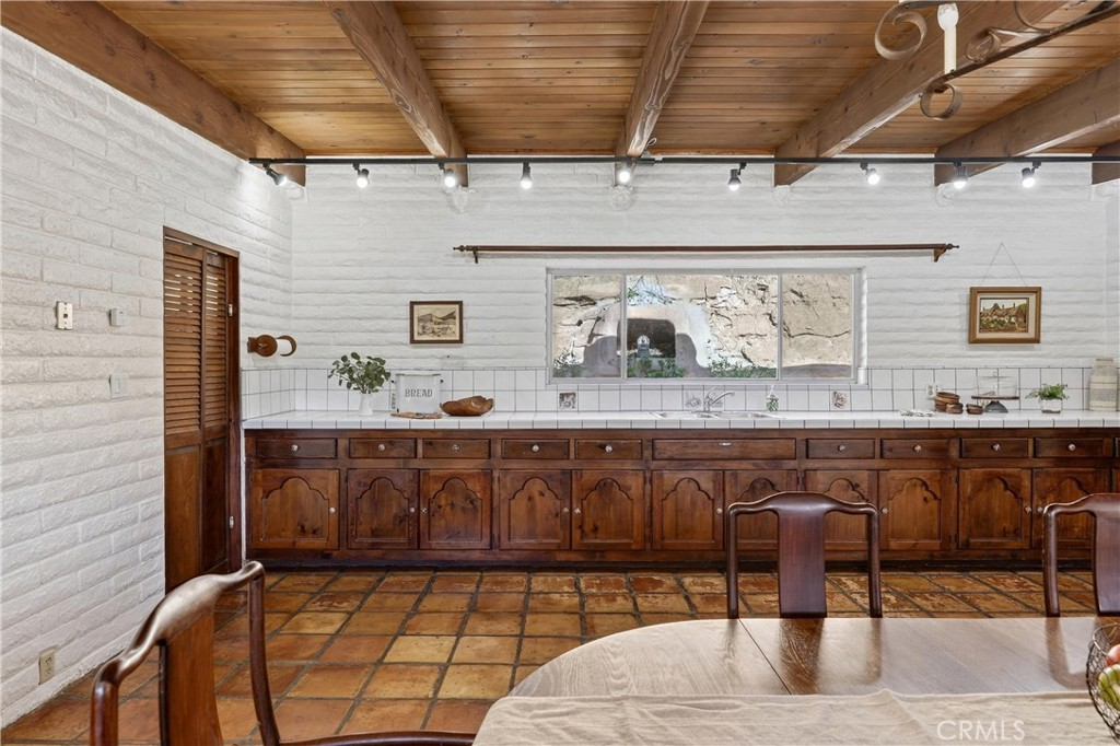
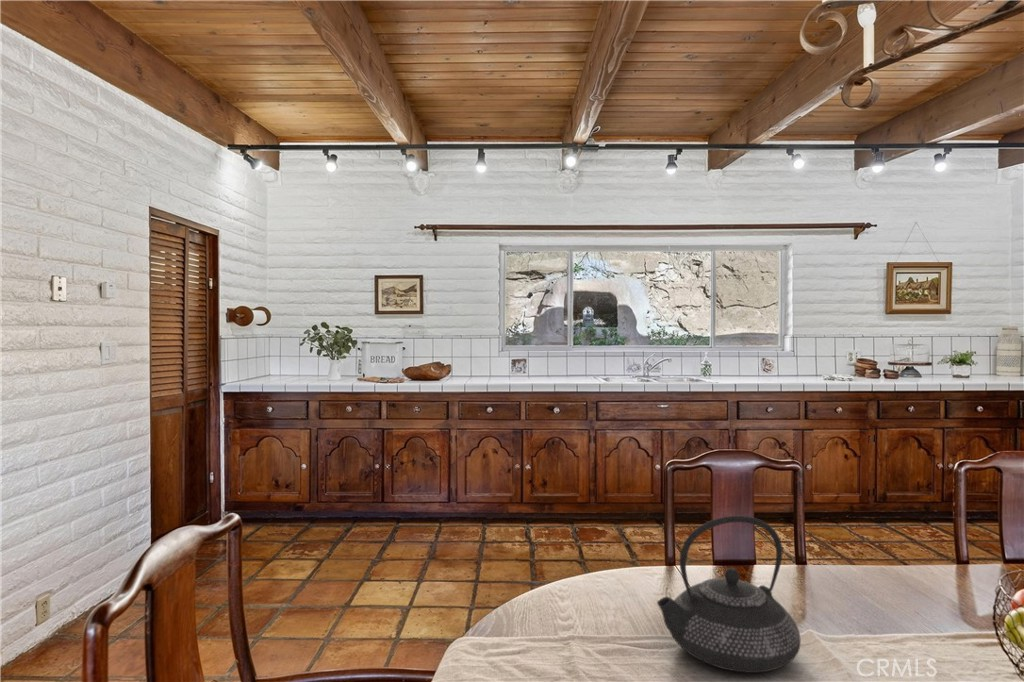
+ teapot [656,515,802,674]
